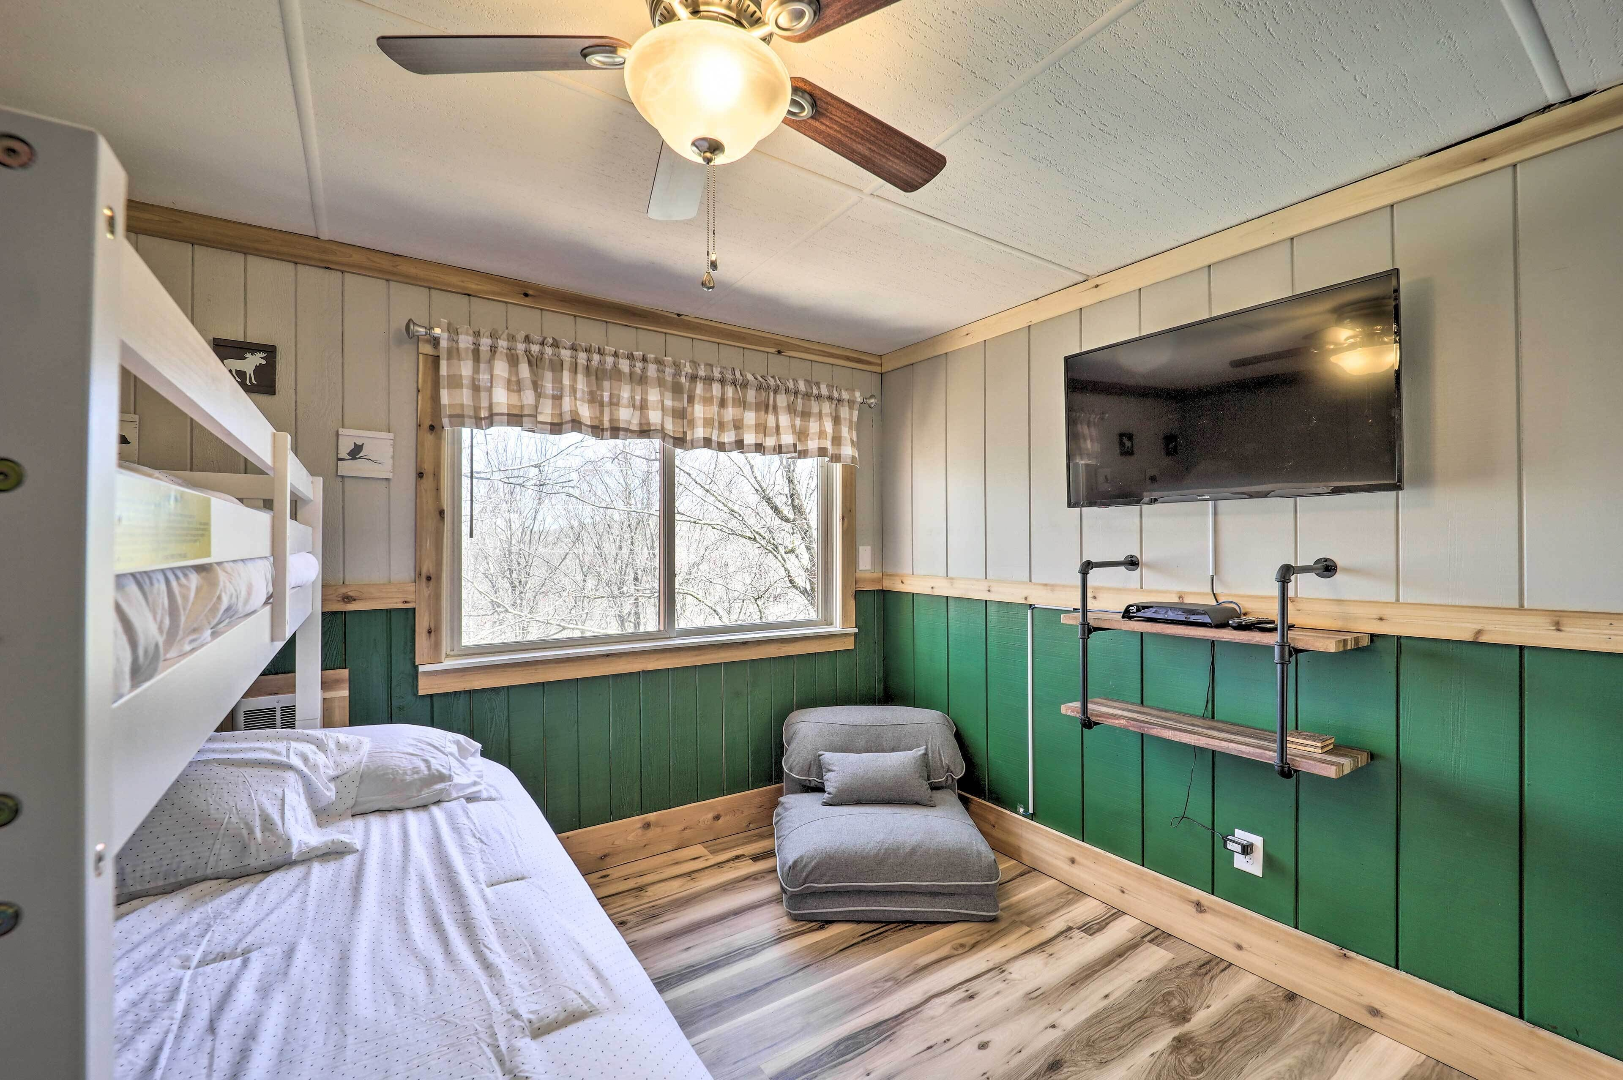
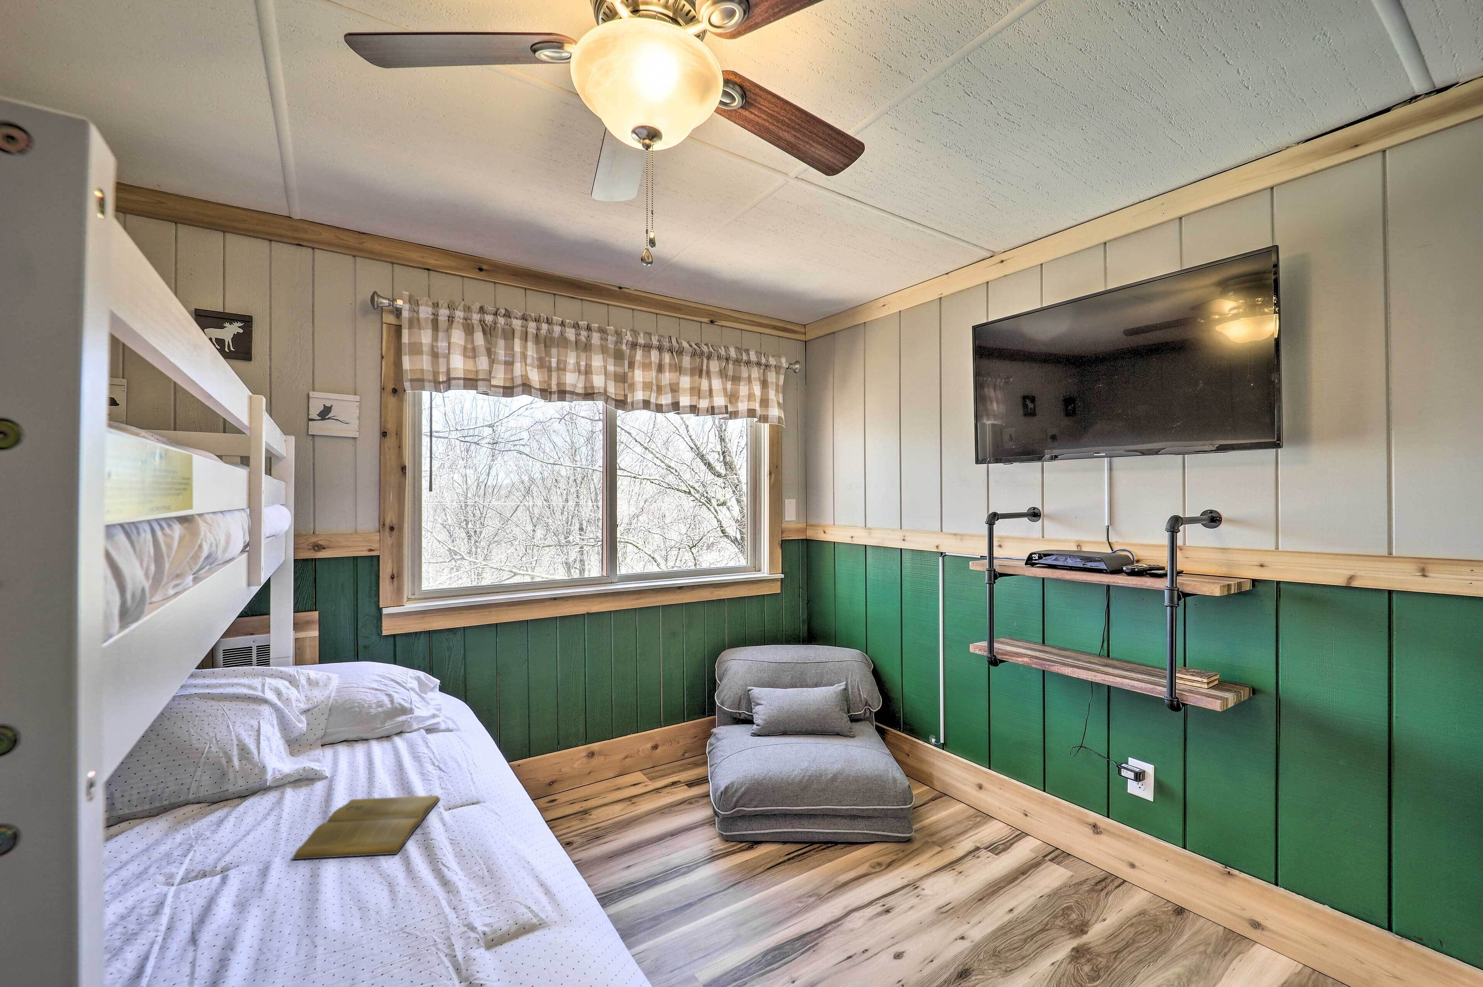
+ book [291,795,441,860]
